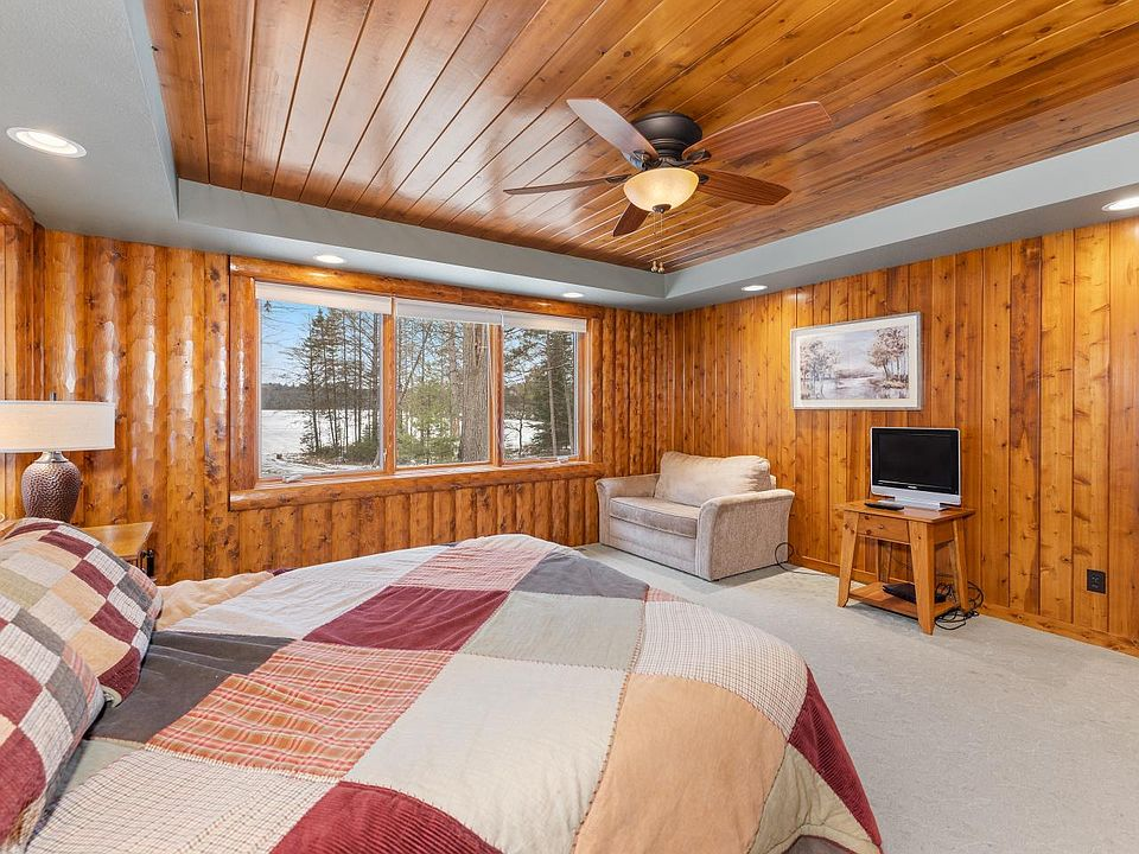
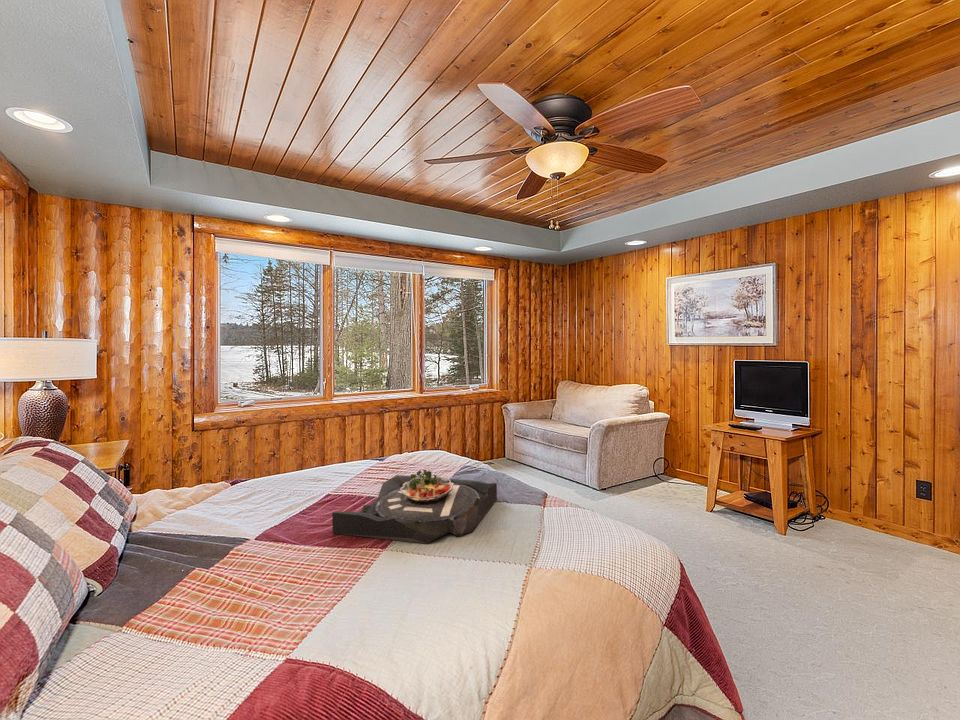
+ serving tray [331,469,498,545]
